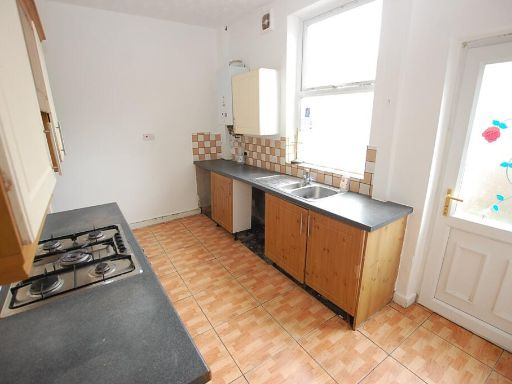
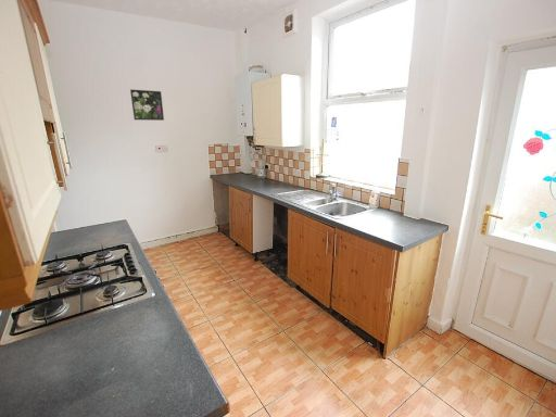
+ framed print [129,88,165,122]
